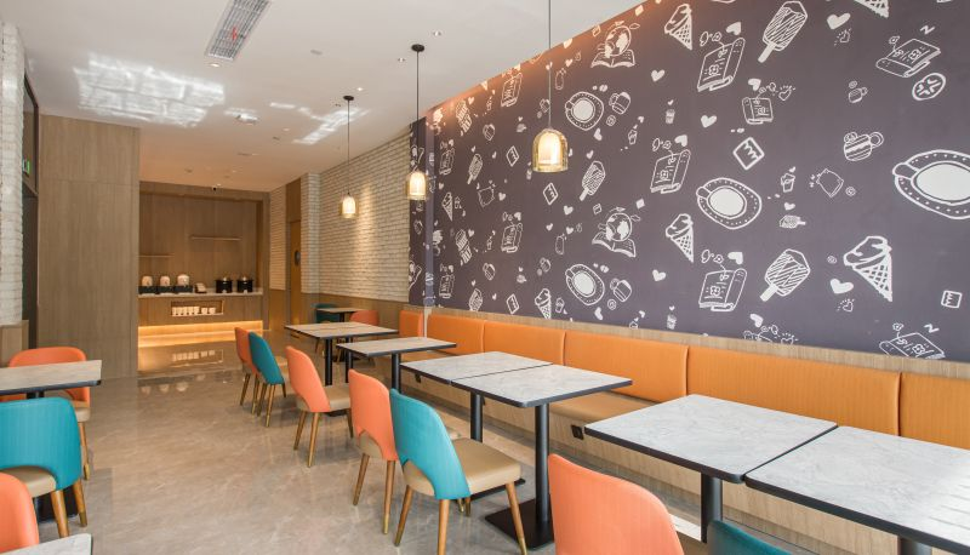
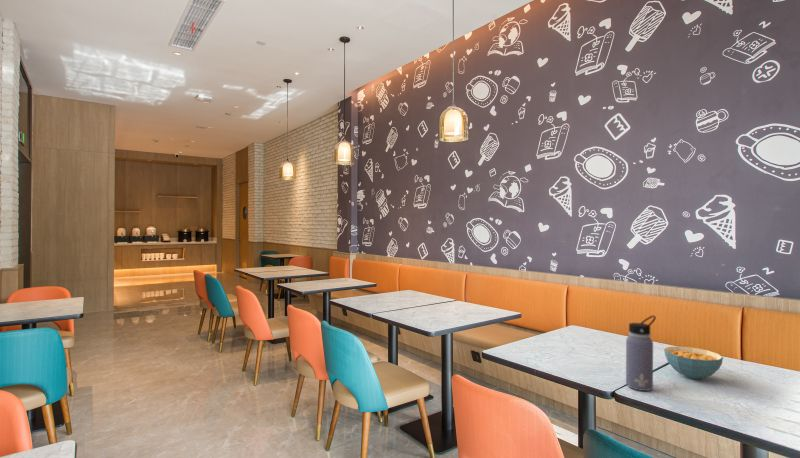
+ cereal bowl [663,345,724,380]
+ water bottle [625,314,657,392]
